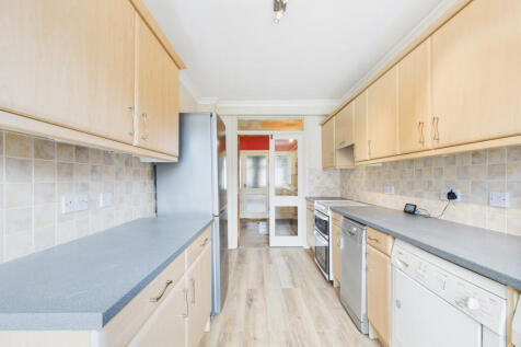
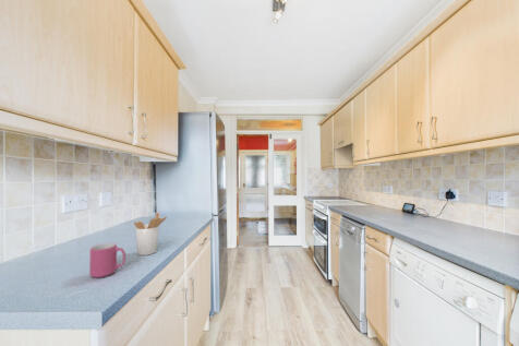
+ mug [88,242,126,278]
+ utensil holder [133,212,168,256]
